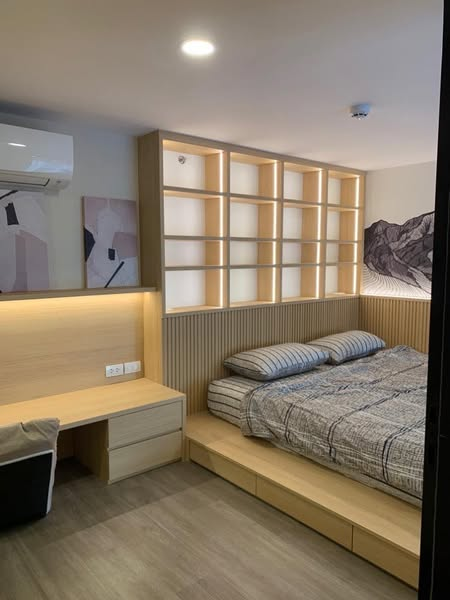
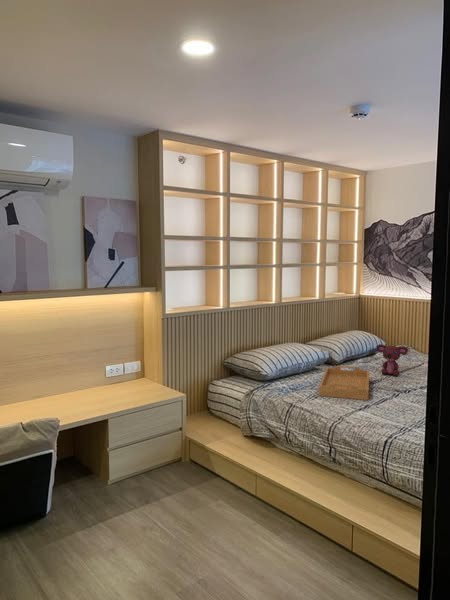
+ teddy bear [376,343,409,377]
+ serving tray [318,364,370,401]
